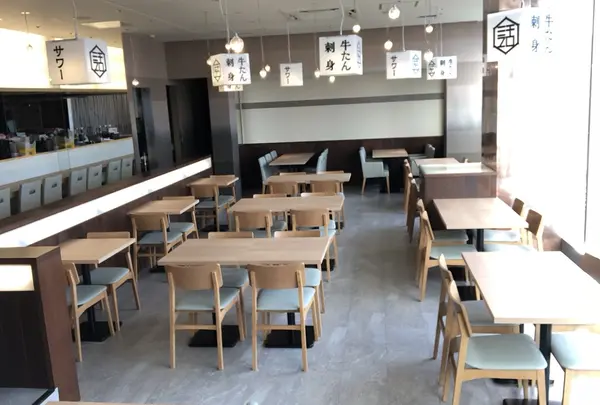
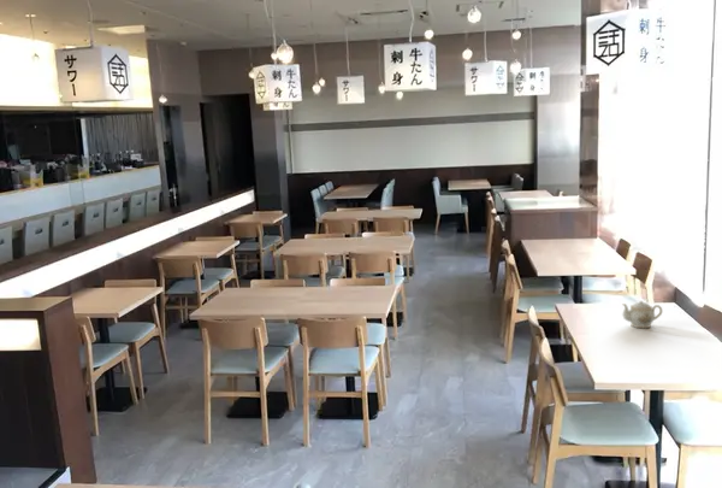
+ teapot [621,300,663,329]
